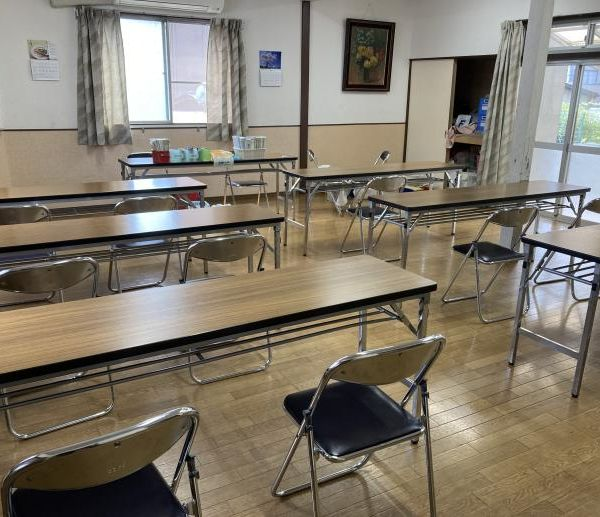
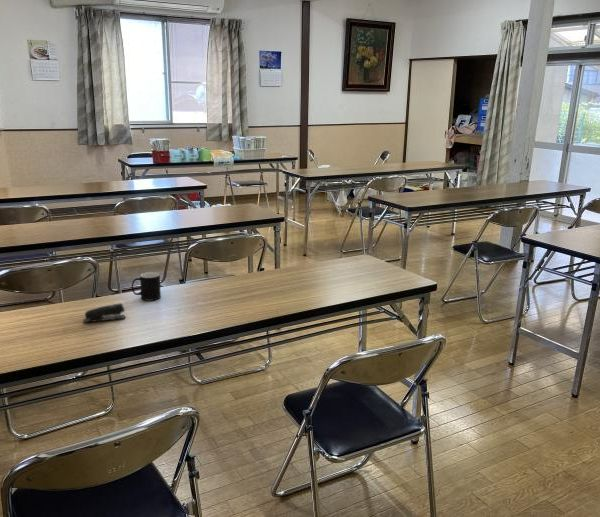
+ stapler [82,302,126,323]
+ cup [131,271,162,302]
